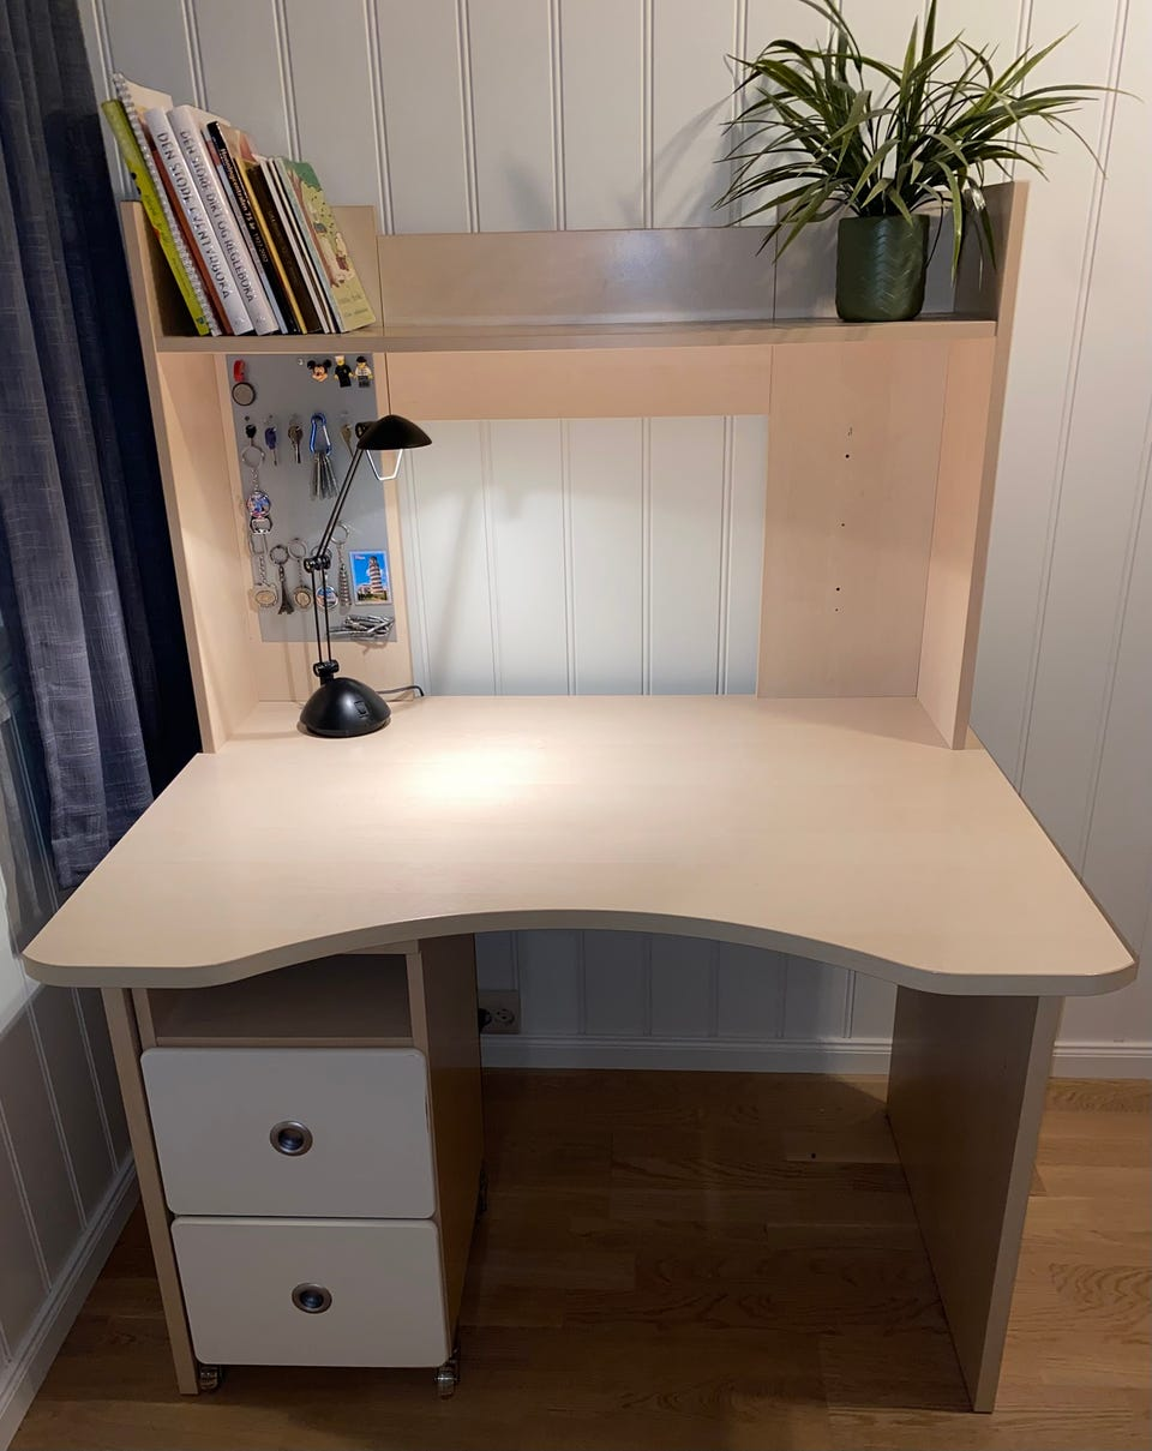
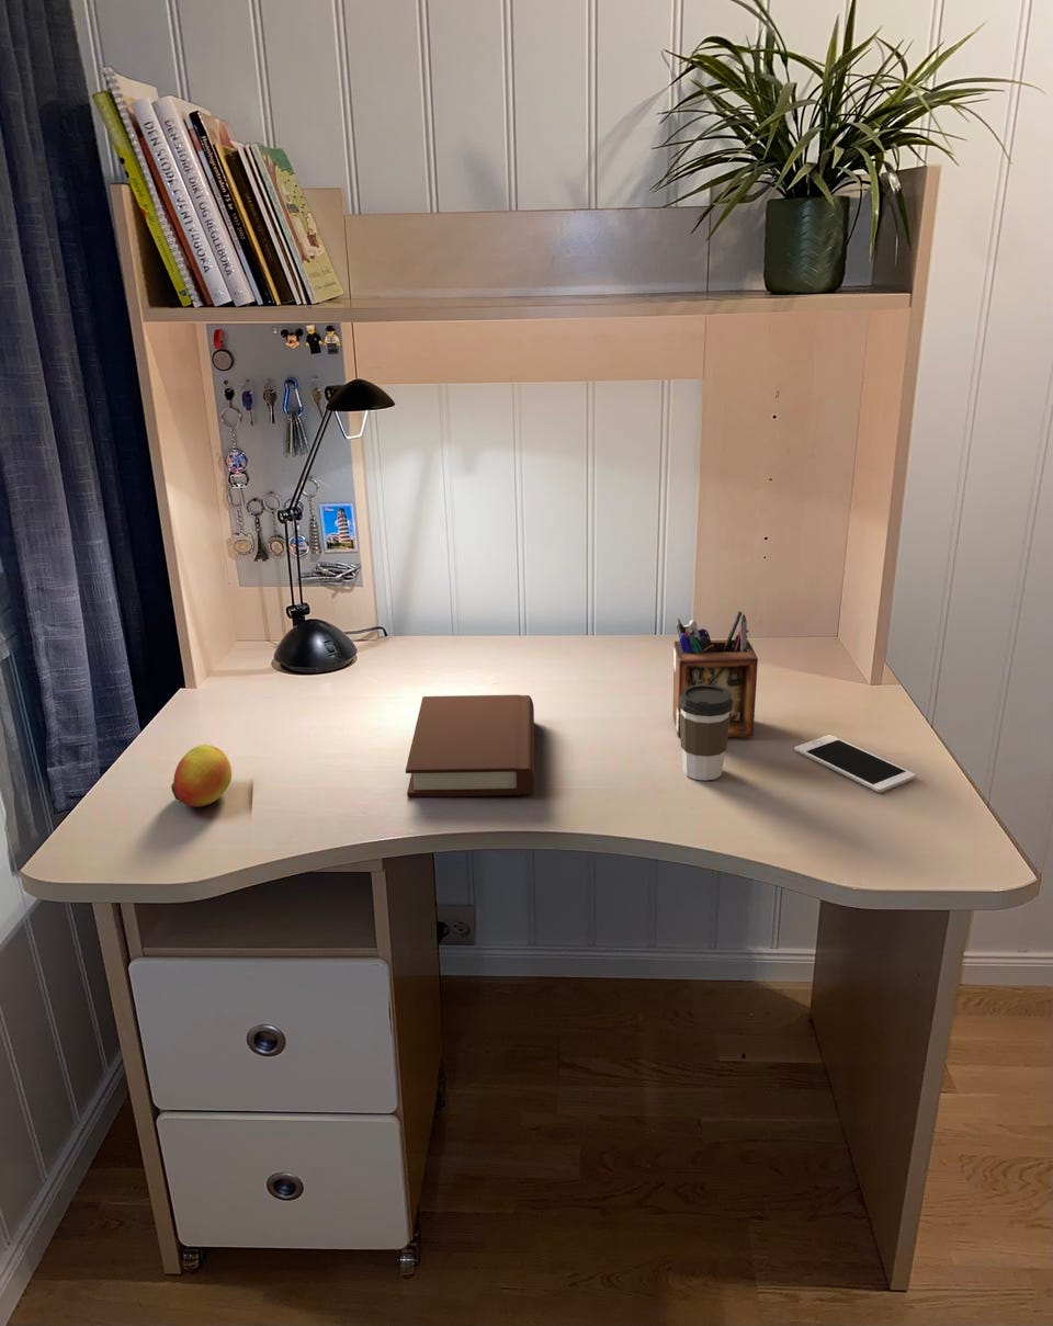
+ desk organizer [672,610,759,739]
+ fruit [170,744,233,808]
+ coffee cup [679,684,733,781]
+ cell phone [793,734,917,793]
+ book [405,694,535,797]
